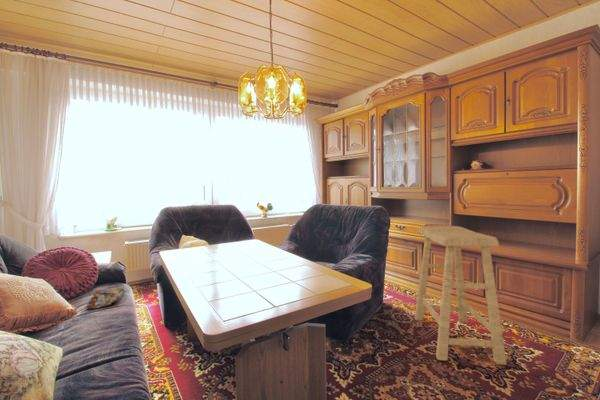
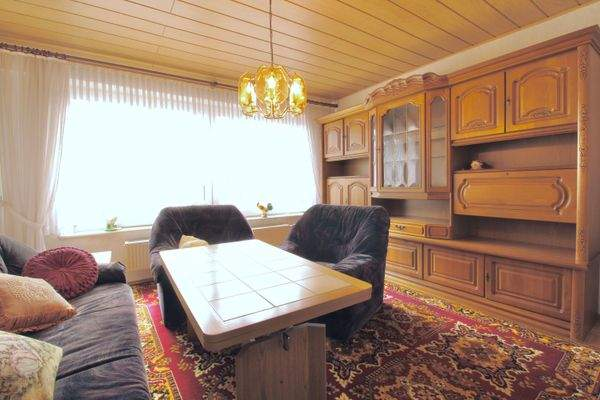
- stool [414,225,508,366]
- magazine [86,285,125,311]
